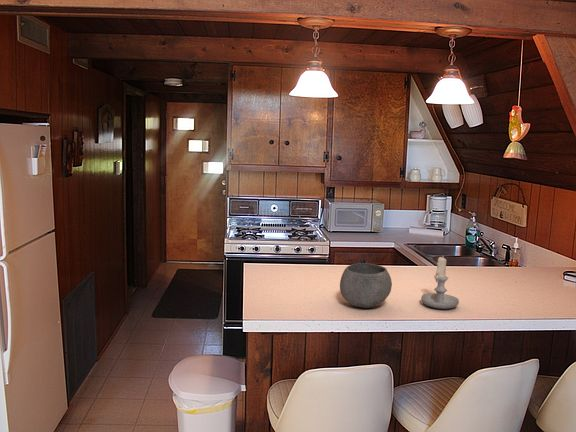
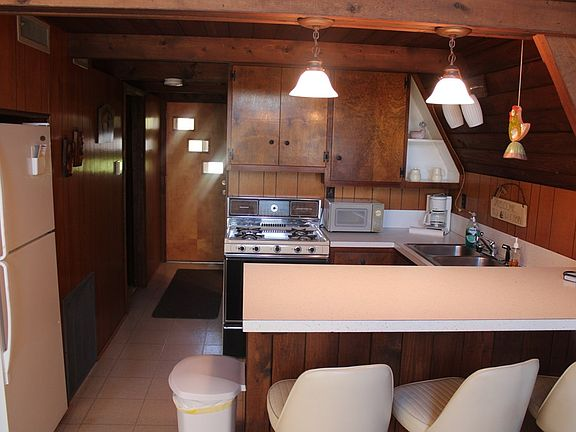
- candle [420,256,460,310]
- bowl [339,262,393,309]
